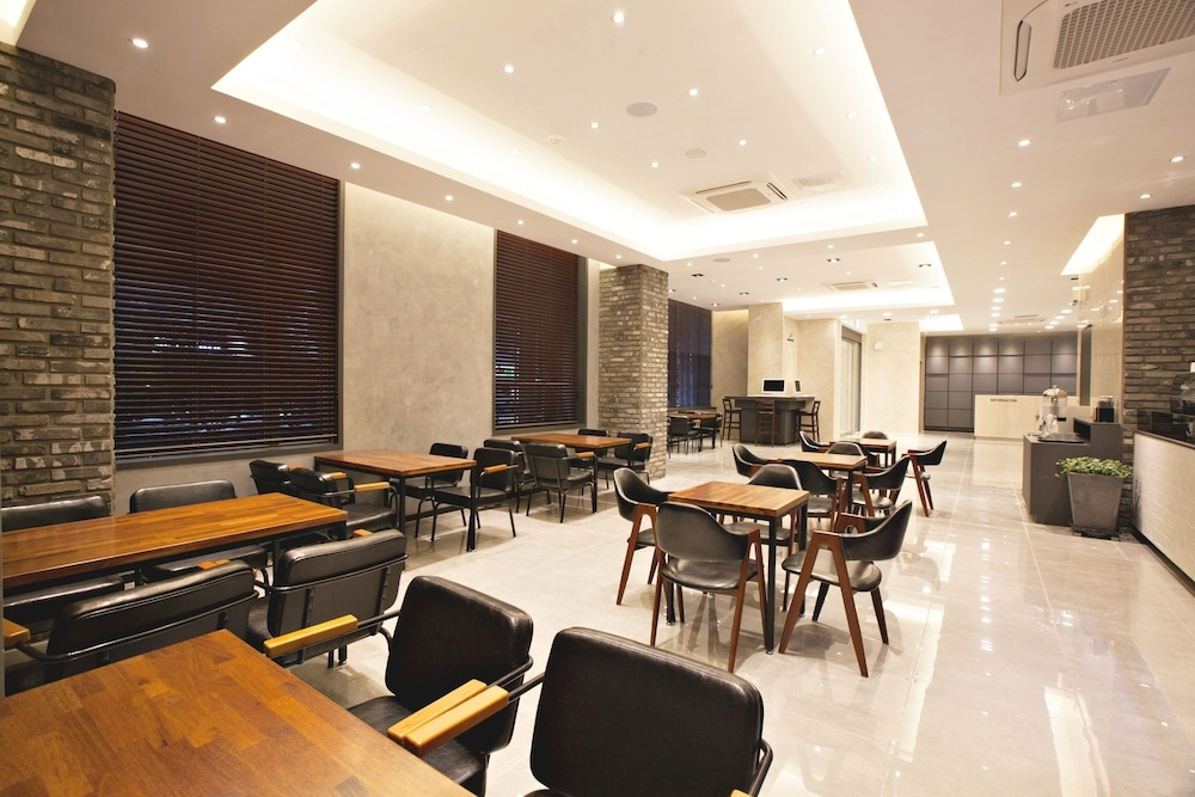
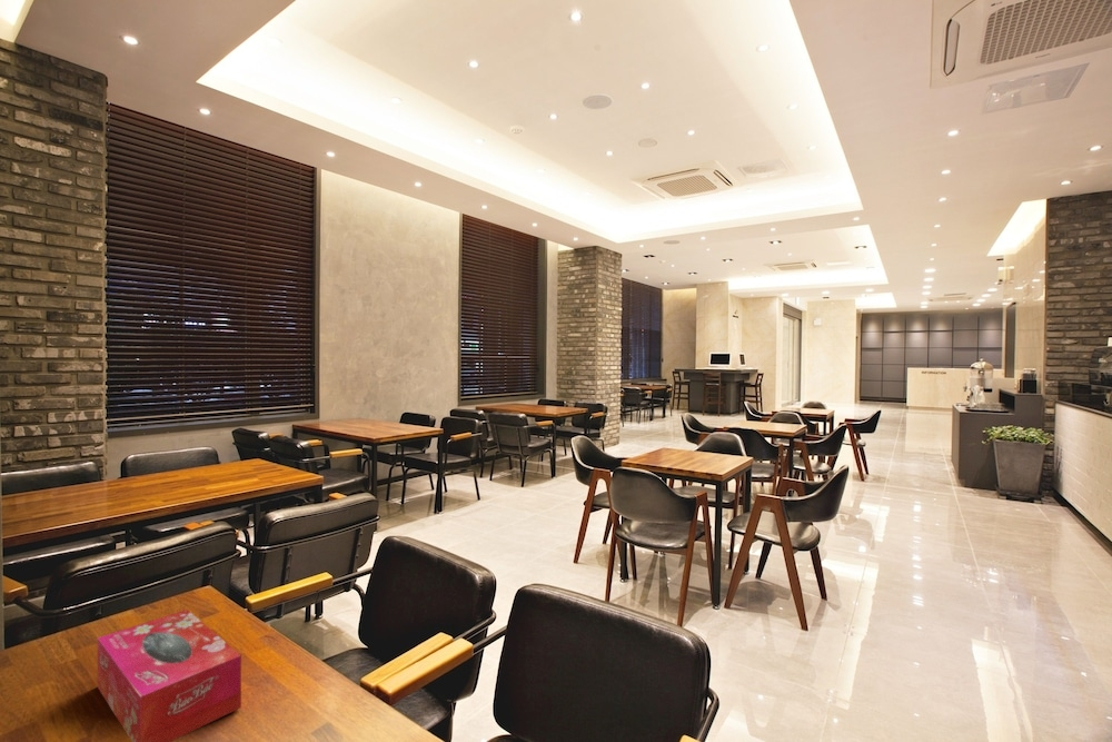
+ tissue box [97,609,242,742]
